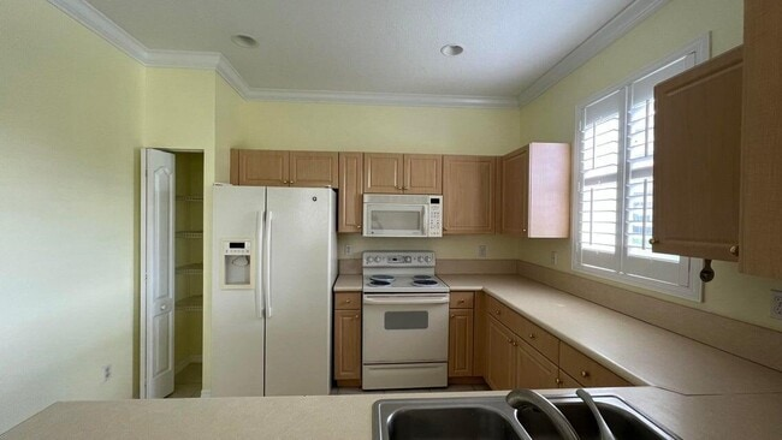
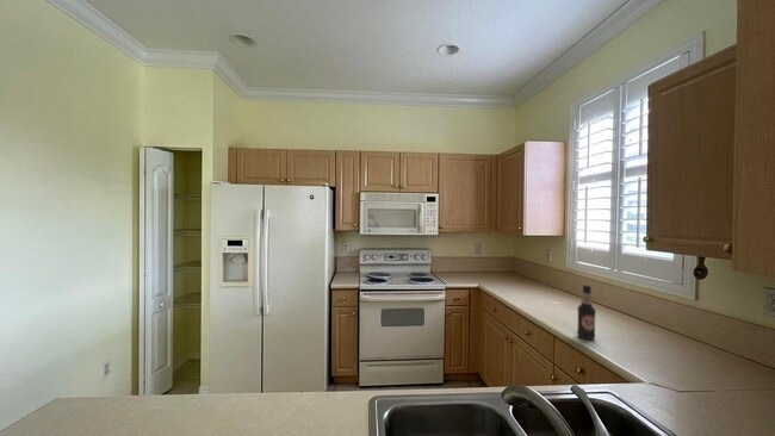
+ bottle [576,284,597,341]
